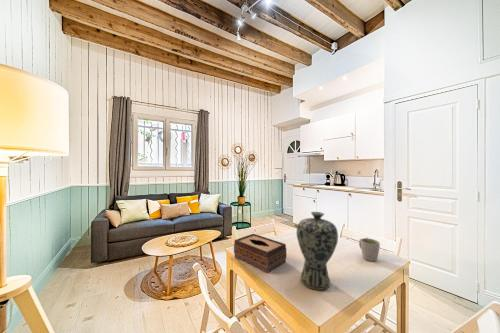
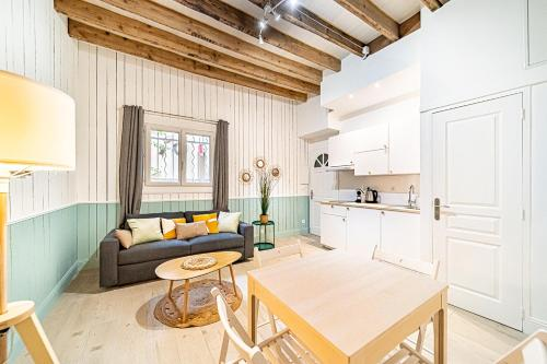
- vase [296,211,339,291]
- tissue box [233,233,287,274]
- mug [358,237,381,262]
